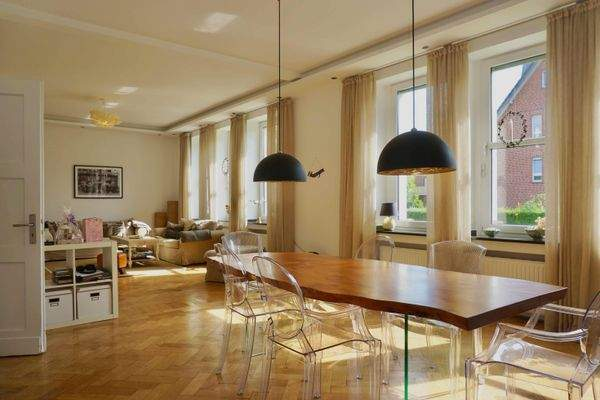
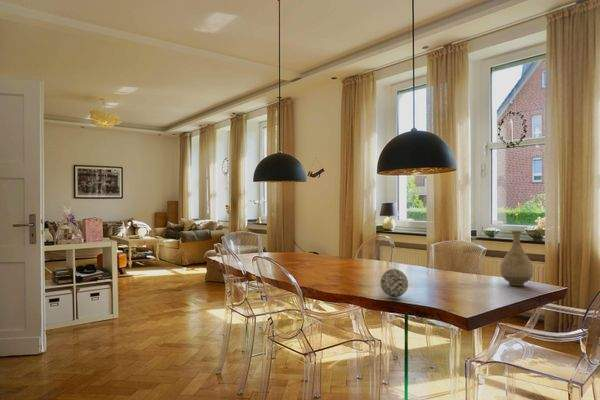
+ vase [499,230,534,287]
+ decorative ball [379,266,409,298]
